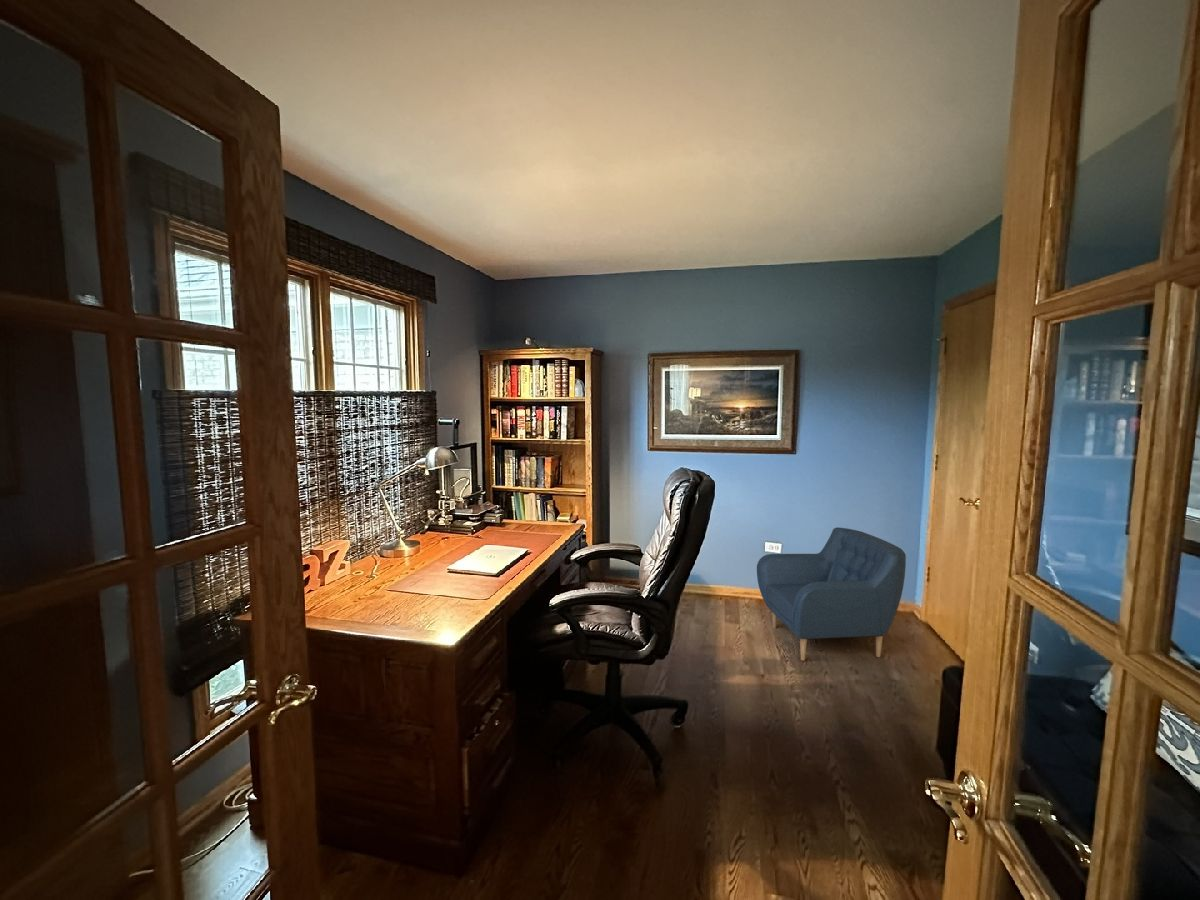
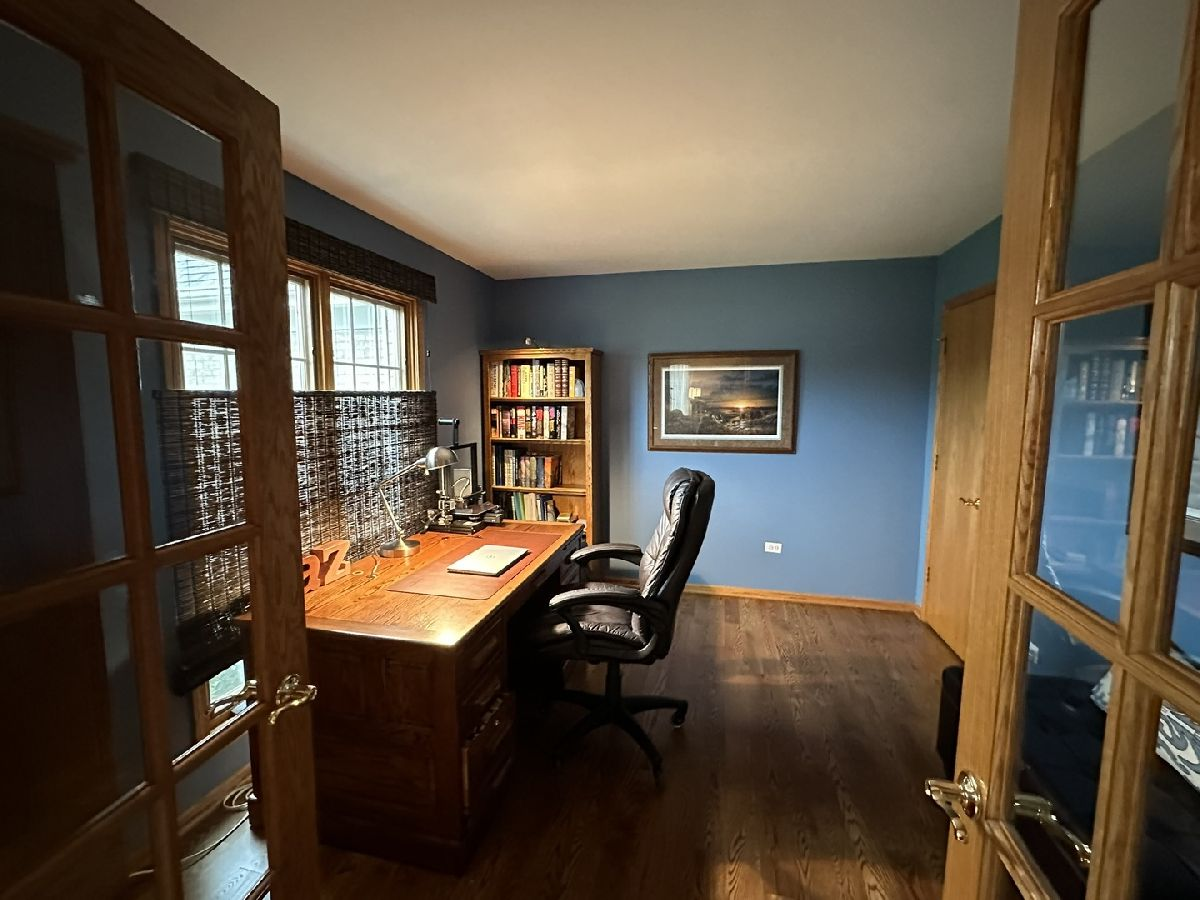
- armchair [756,526,907,661]
